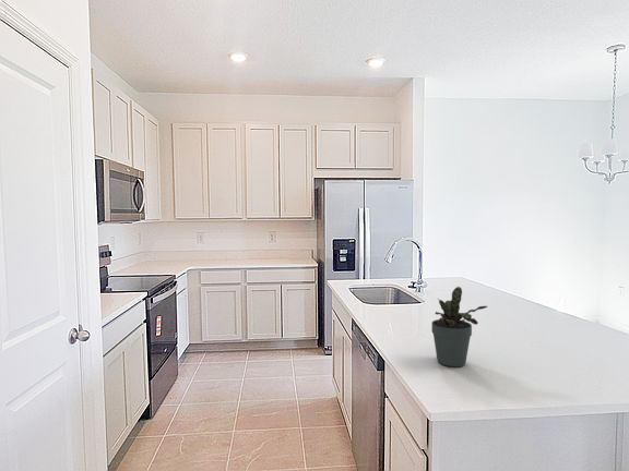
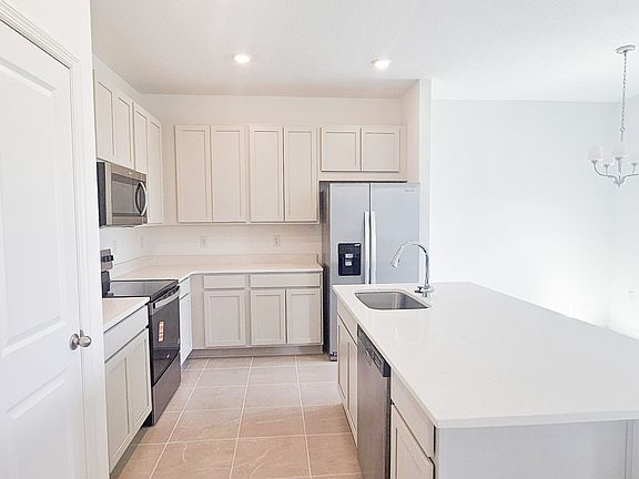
- potted plant [430,286,488,367]
